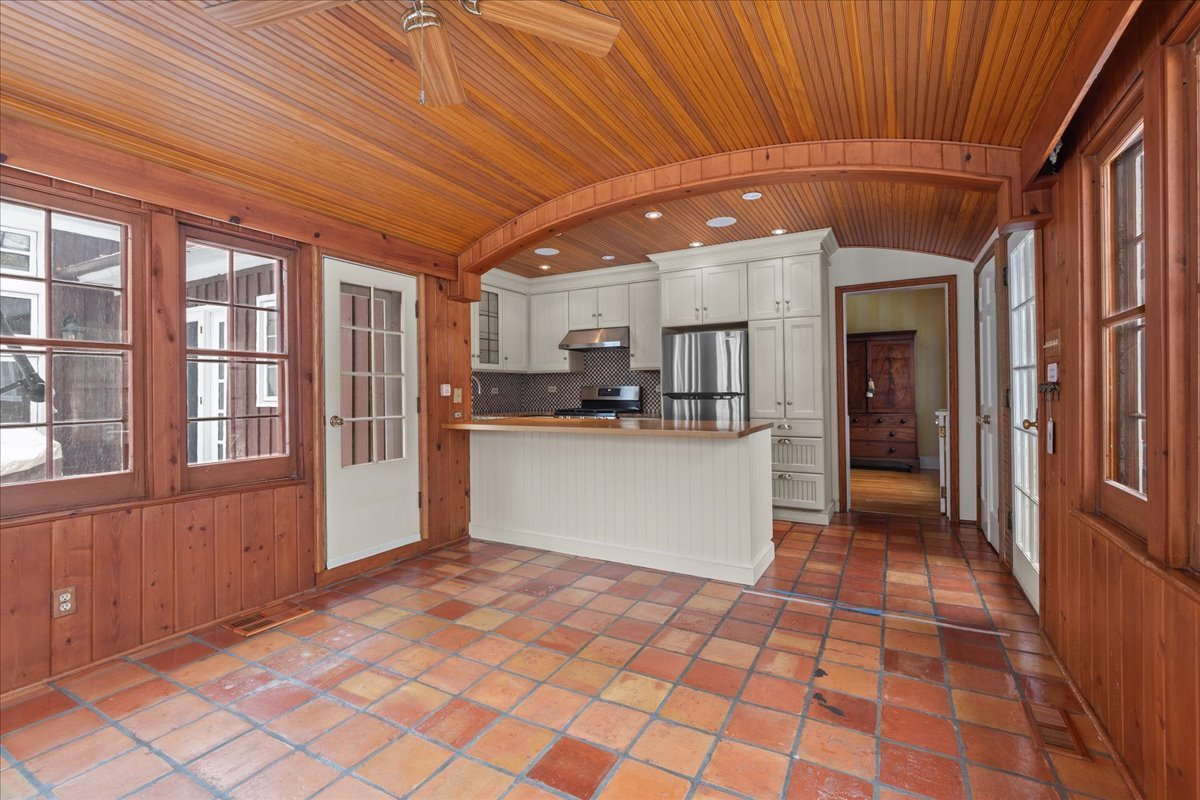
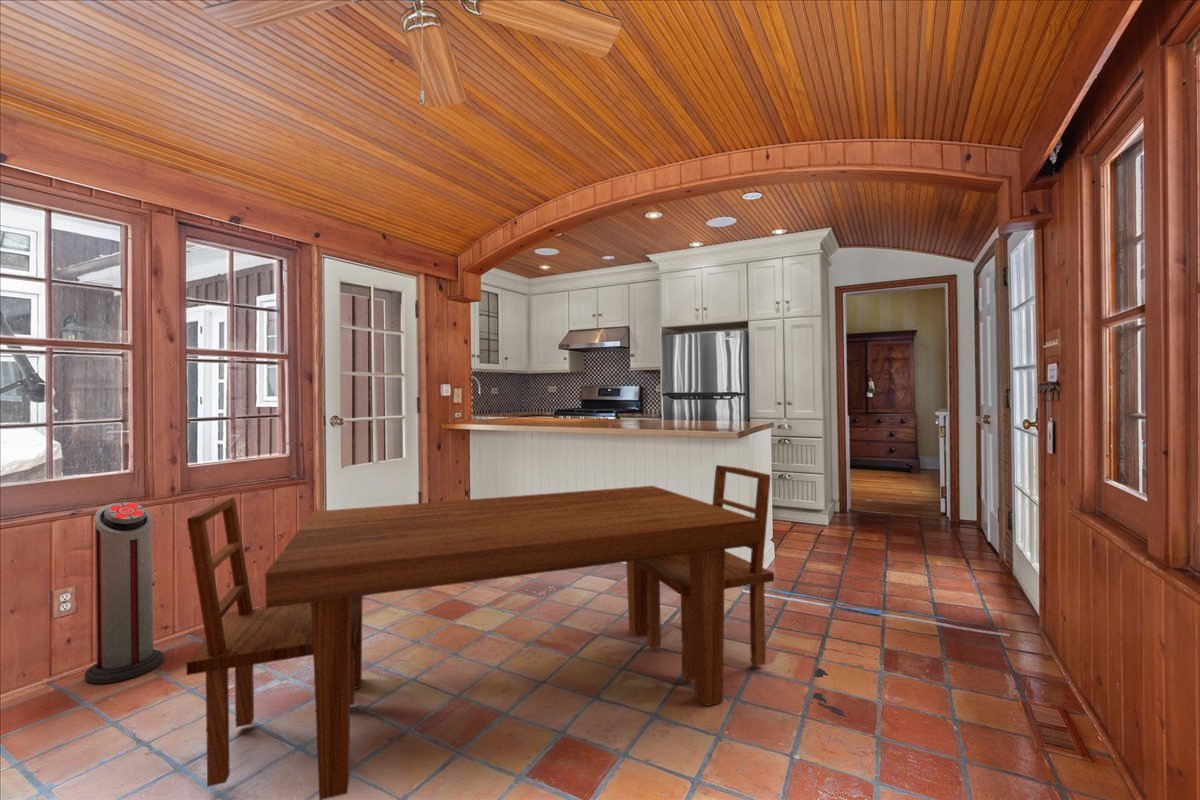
+ dining table [186,464,775,800]
+ air purifier [84,501,165,685]
